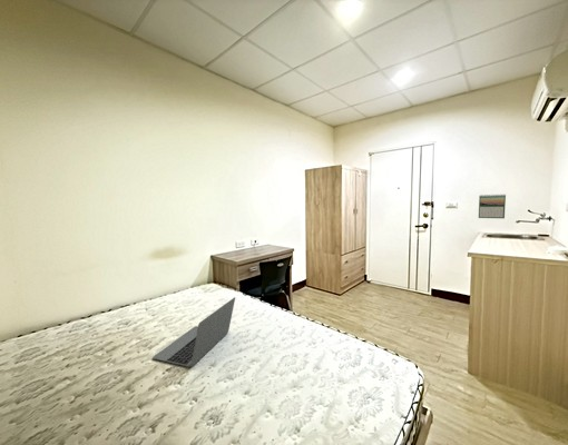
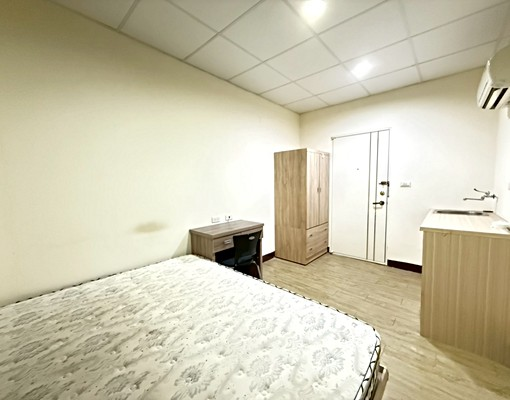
- laptop [151,296,236,368]
- calendar [478,194,507,219]
